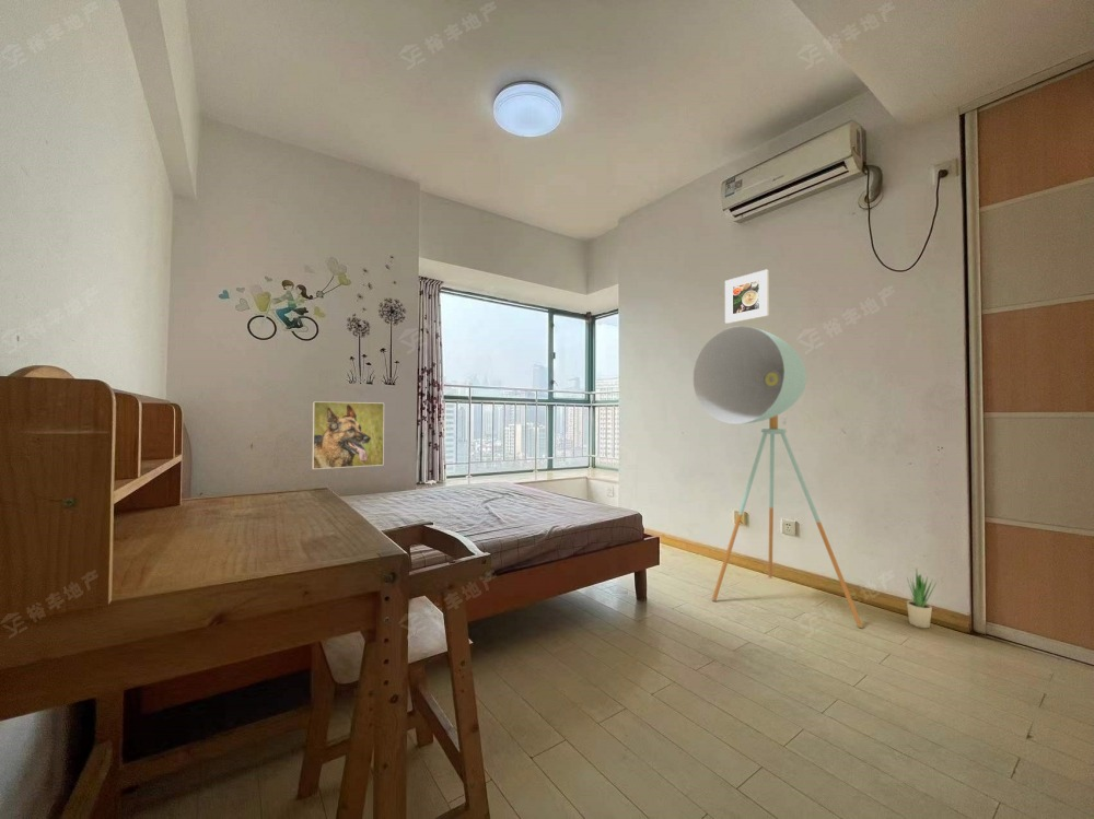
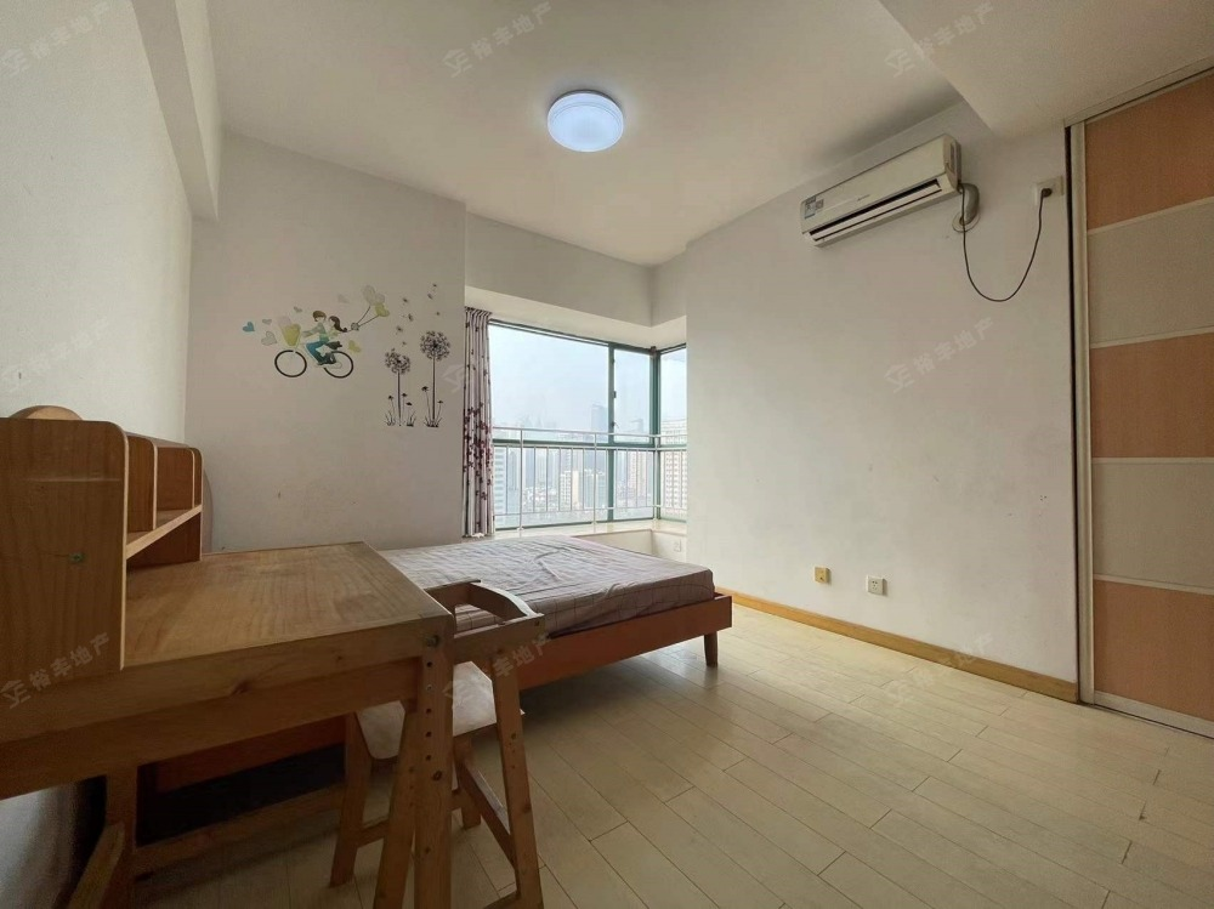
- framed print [724,269,770,325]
- potted plant [906,568,939,629]
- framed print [312,400,385,470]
- floor lamp [691,325,864,629]
